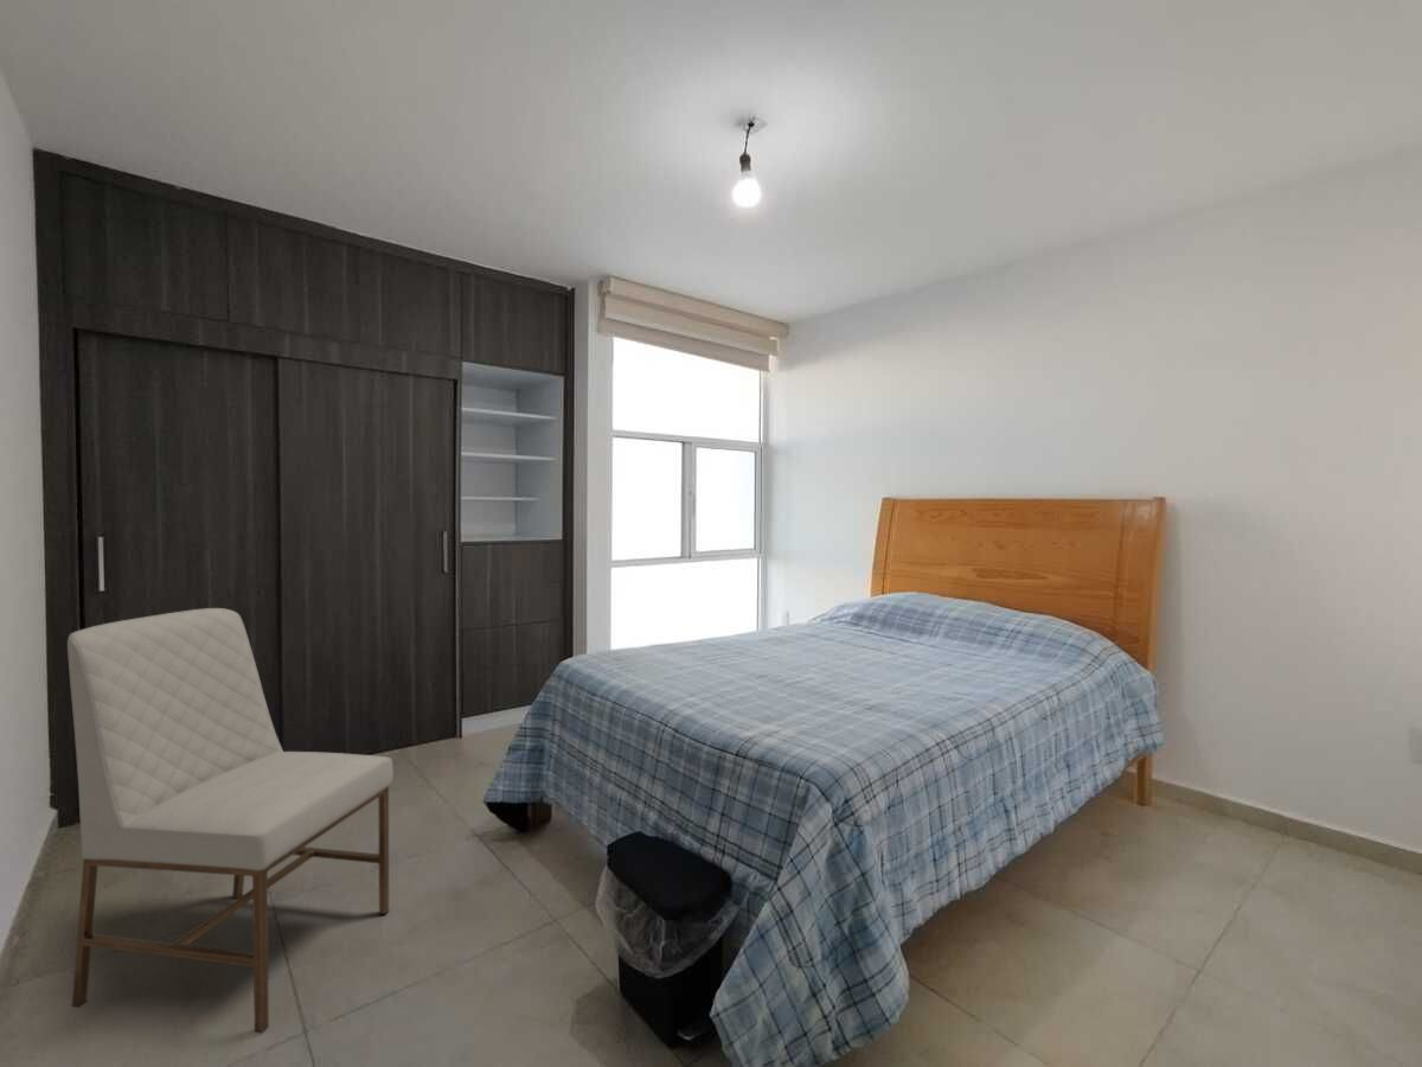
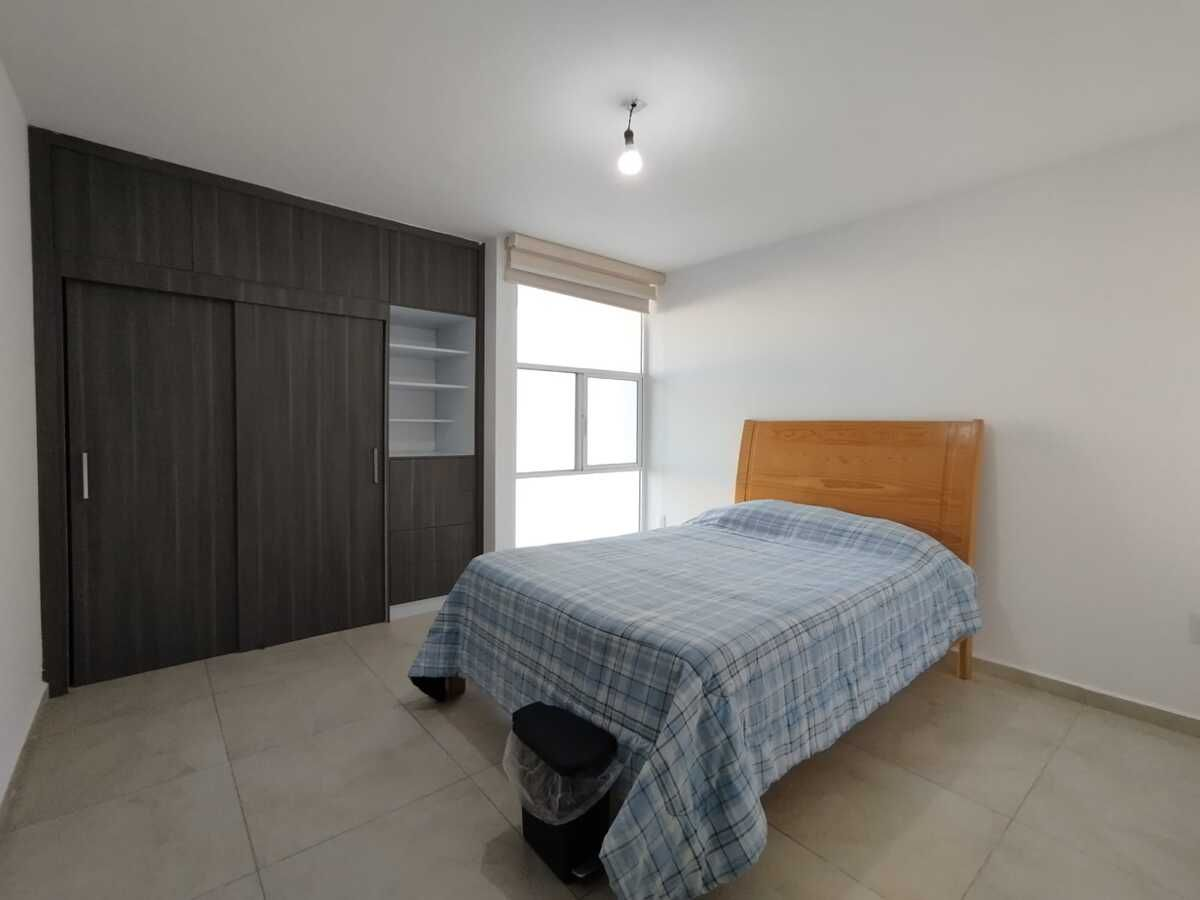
- chair [66,607,395,1034]
